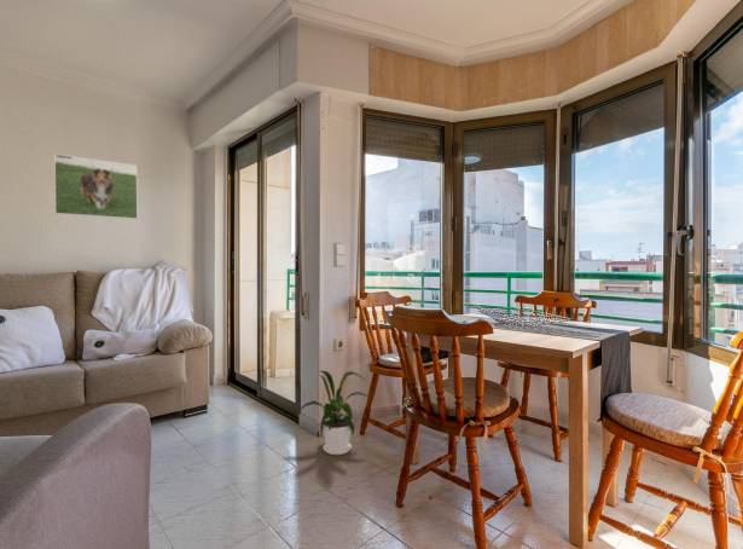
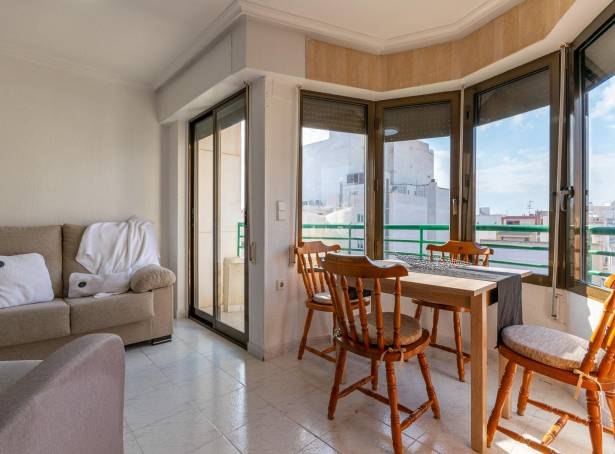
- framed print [53,152,139,220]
- house plant [291,370,372,456]
